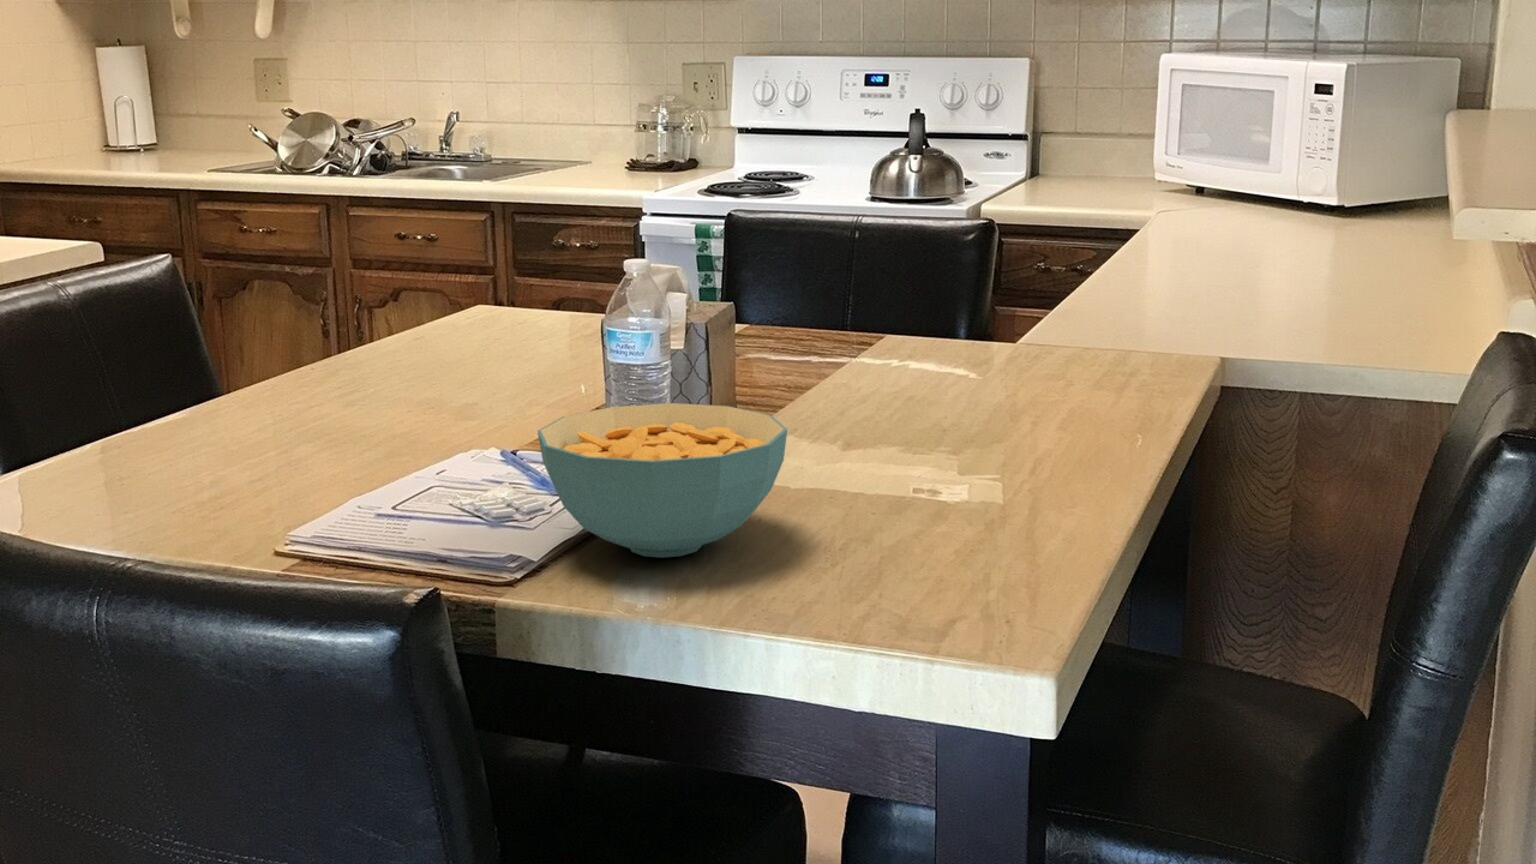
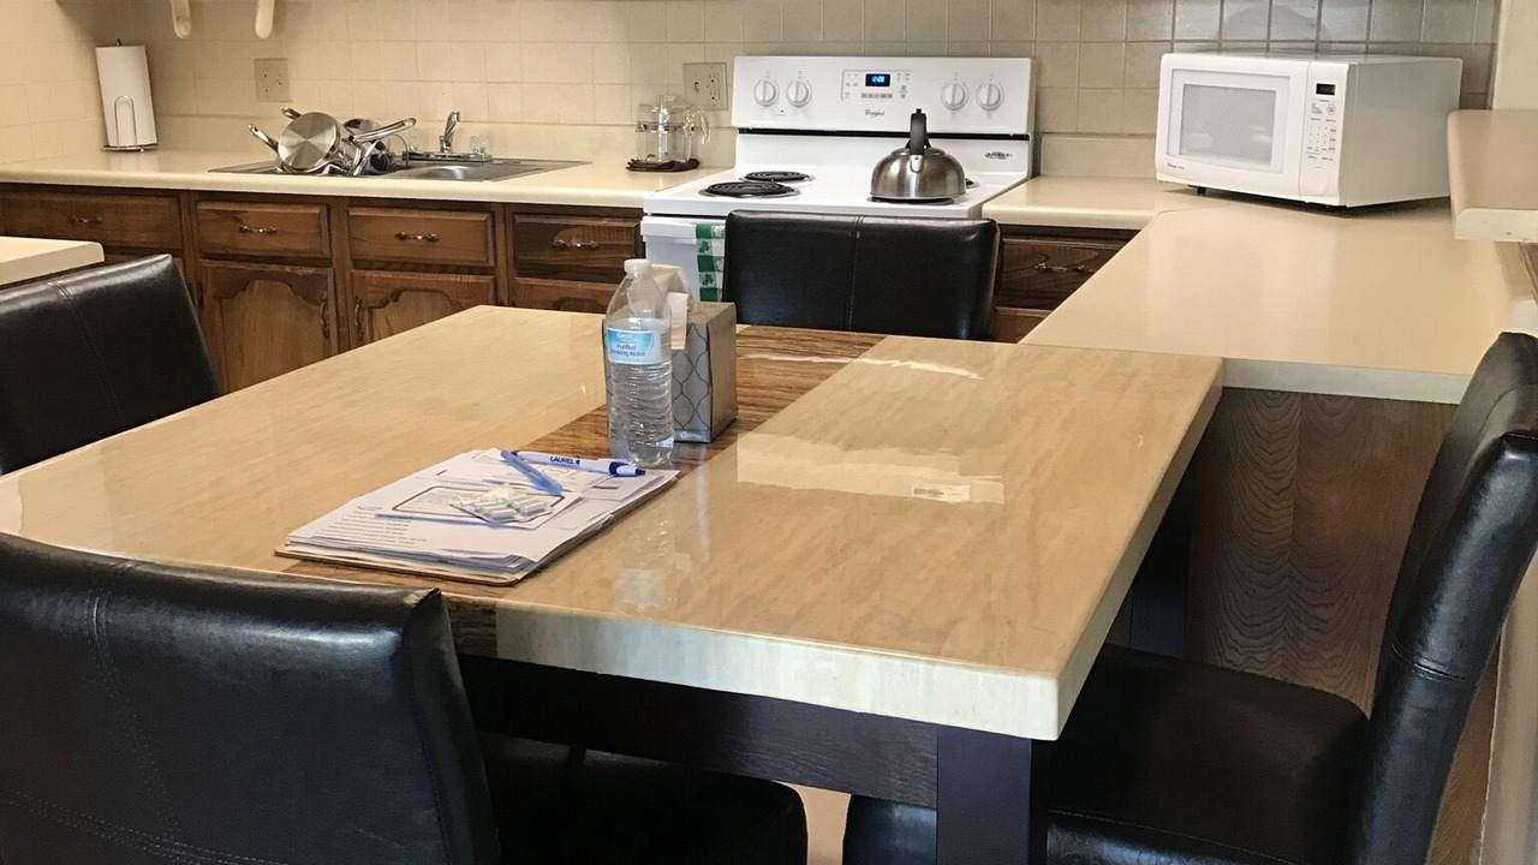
- cereal bowl [536,402,788,559]
